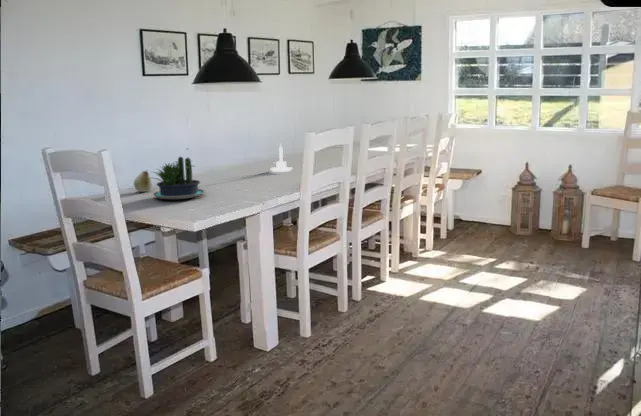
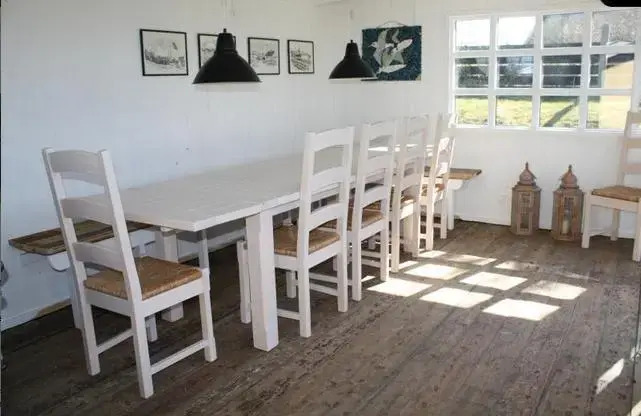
- fruit [133,169,153,193]
- candle holder [270,142,293,173]
- potted plant [152,156,206,200]
